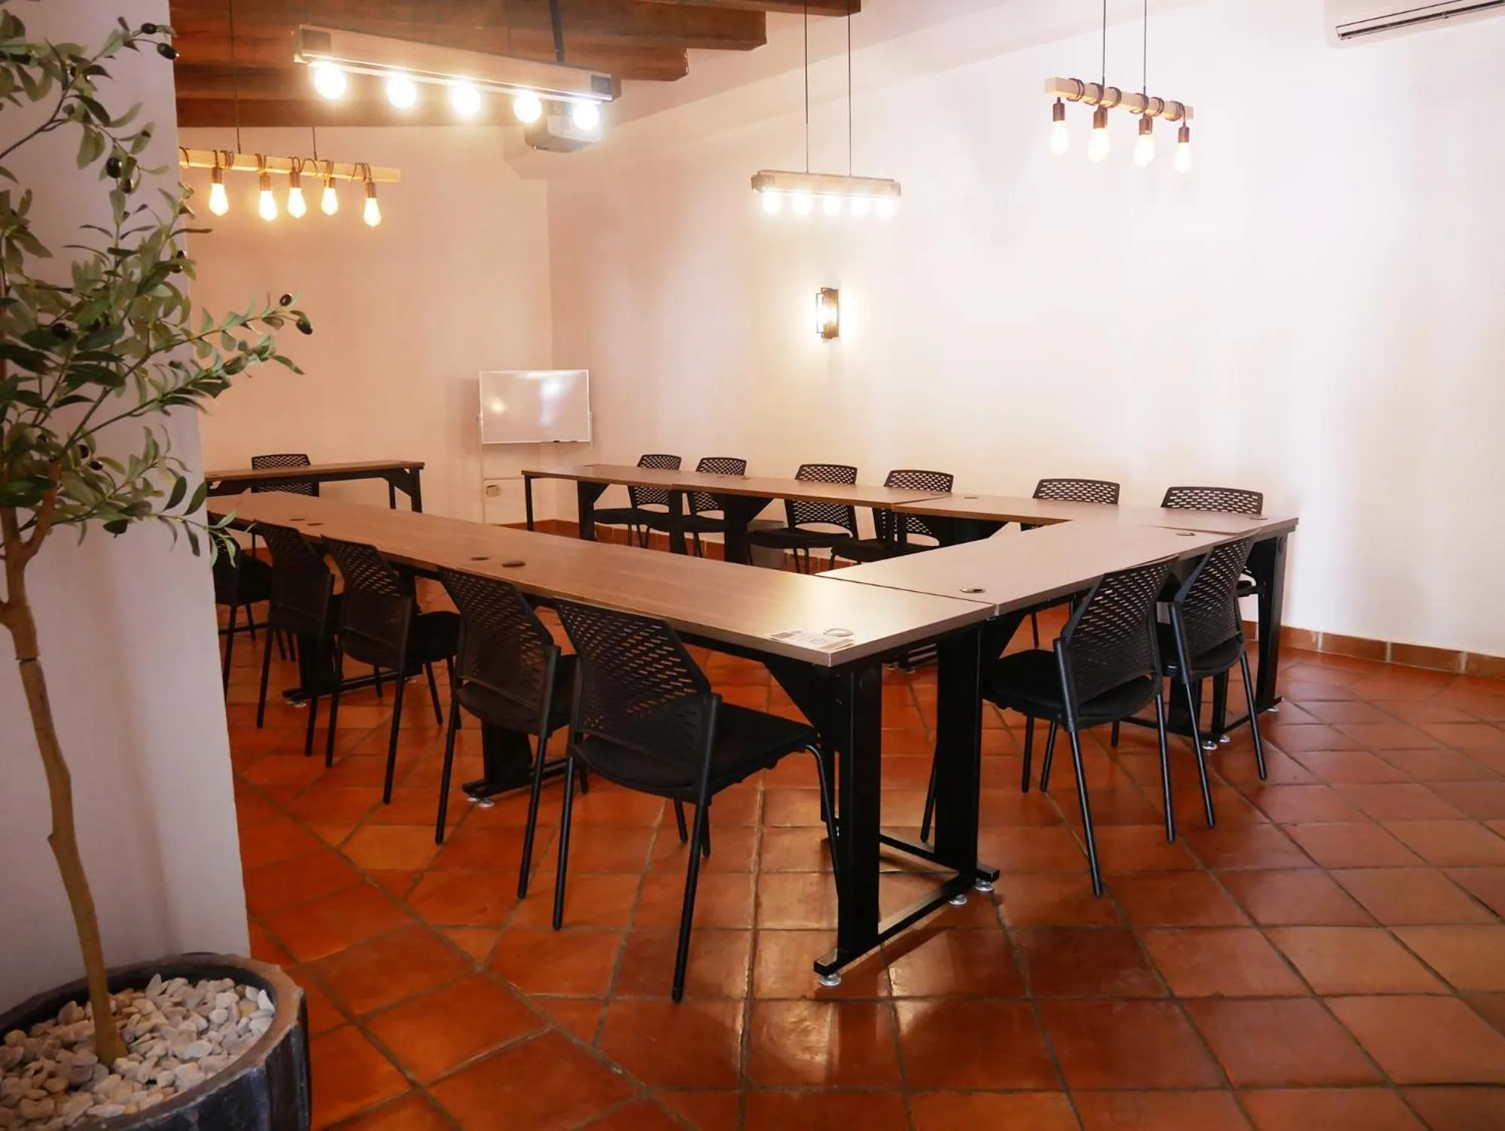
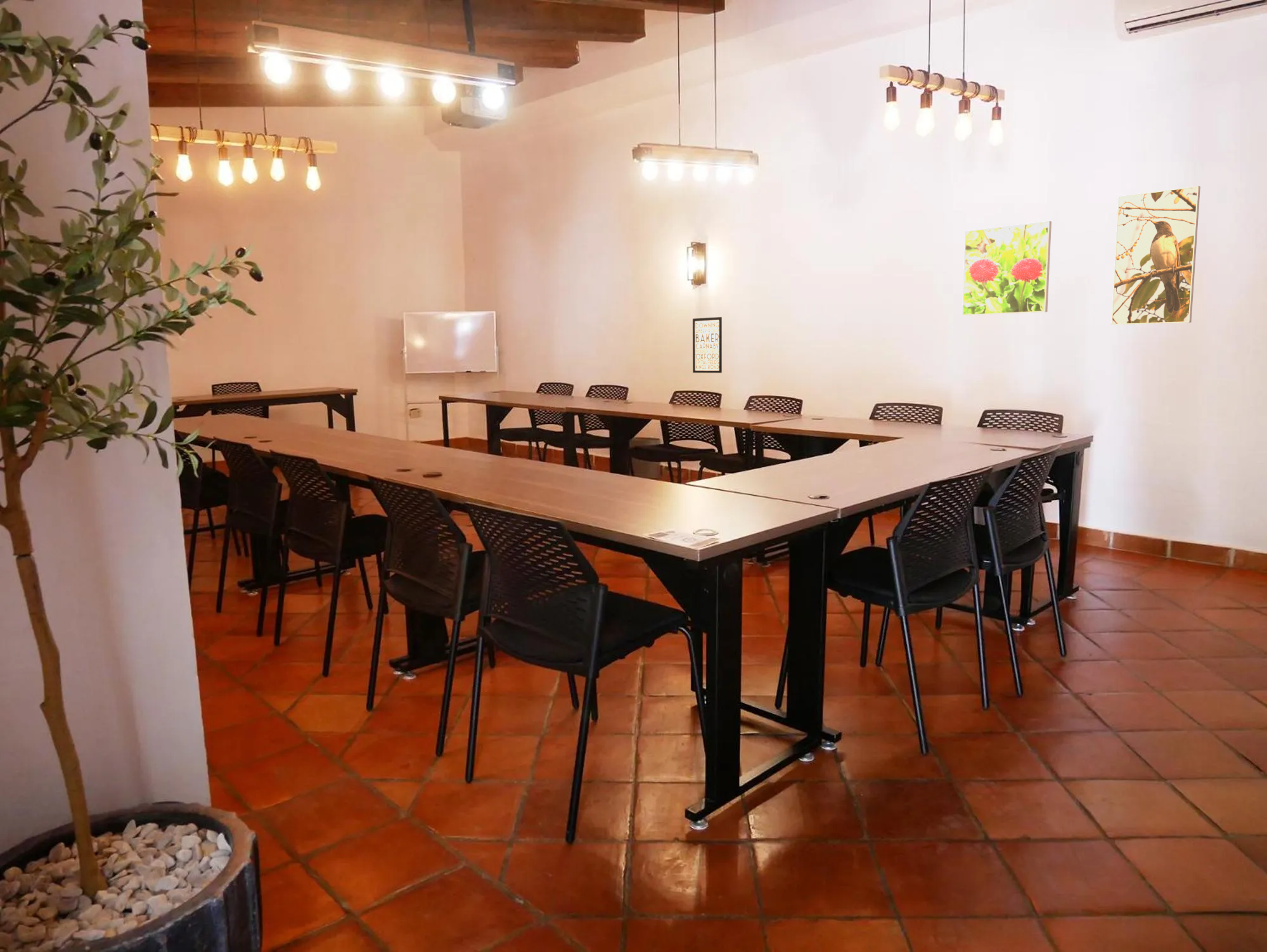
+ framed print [962,221,1052,316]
+ wall art [692,316,723,373]
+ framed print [1110,185,1201,326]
